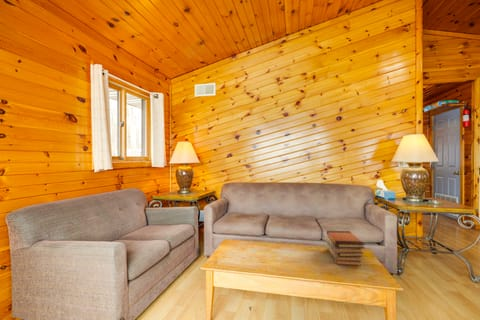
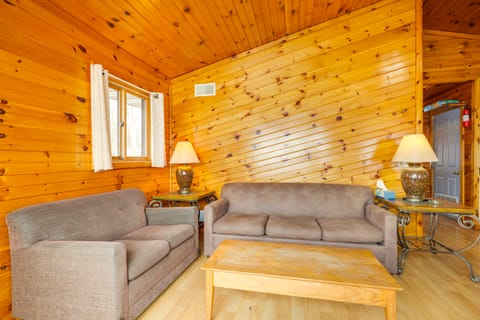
- book stack [325,230,366,267]
